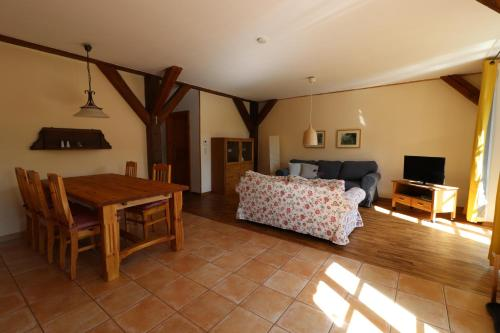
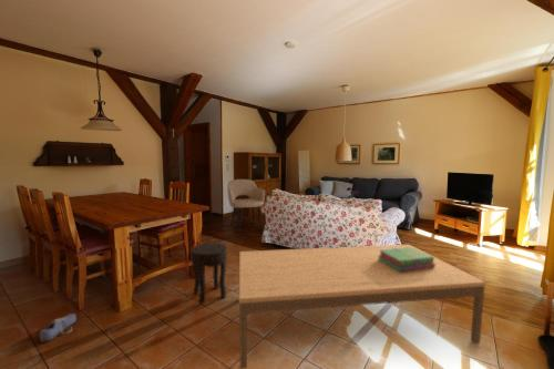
+ shoe [39,312,78,344]
+ armchair [226,178,266,234]
+ coffee table [238,244,486,369]
+ side table [189,242,228,305]
+ stack of books [378,247,435,273]
